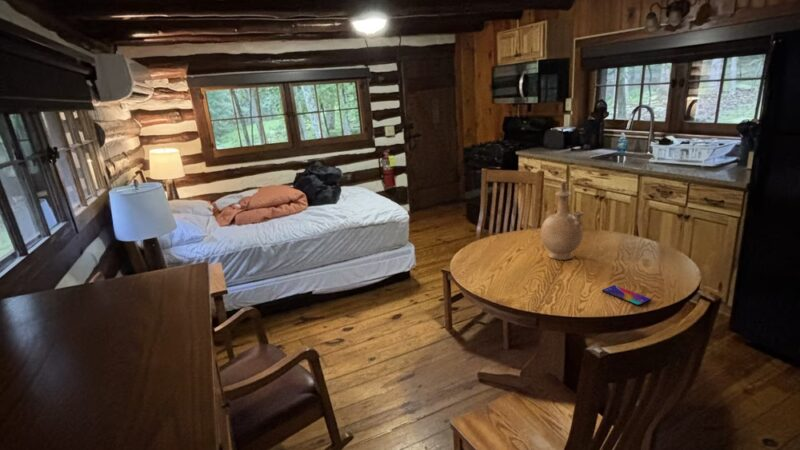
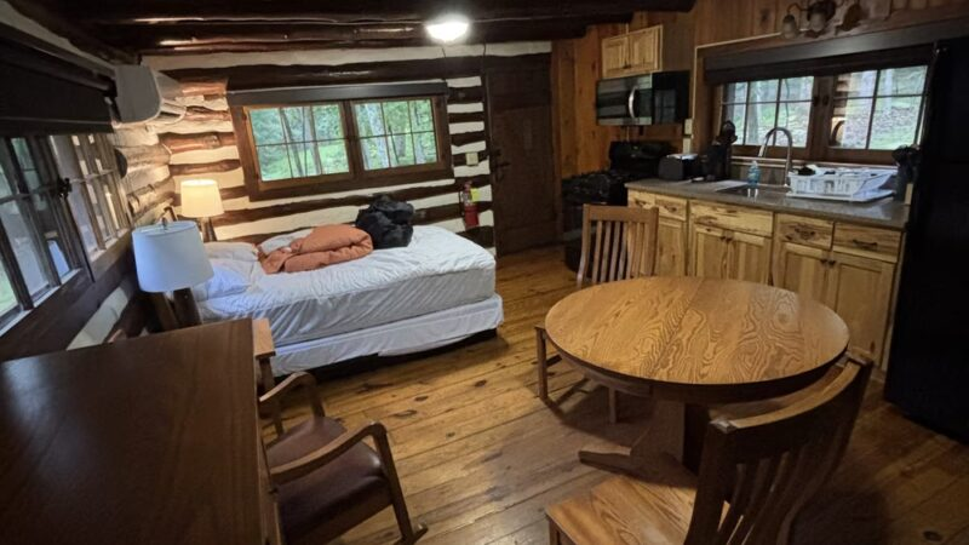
- smartphone [601,284,652,307]
- vase [540,180,585,261]
